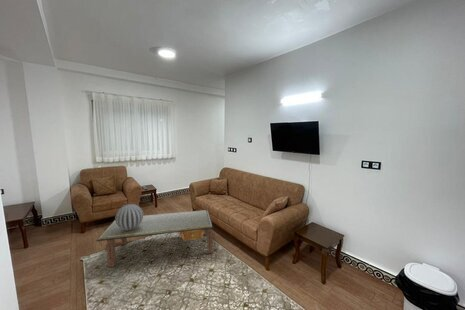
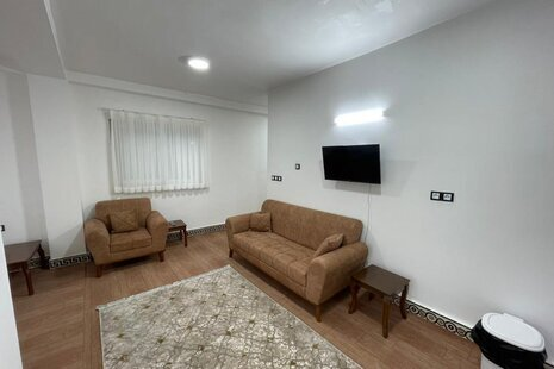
- coffee table [95,209,214,268]
- decorative sphere [114,203,144,230]
